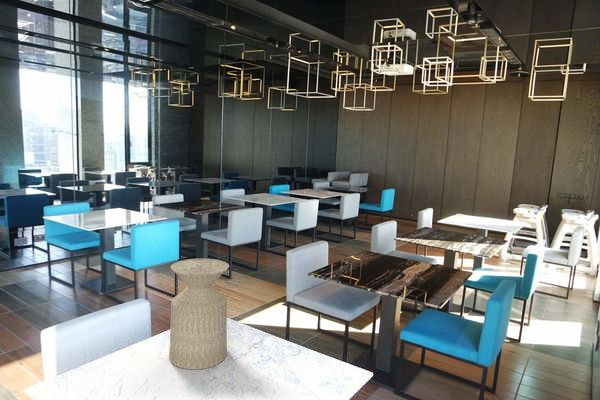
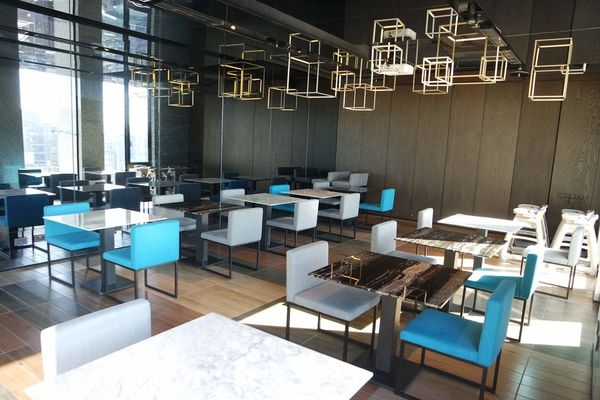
- side table [168,258,230,371]
